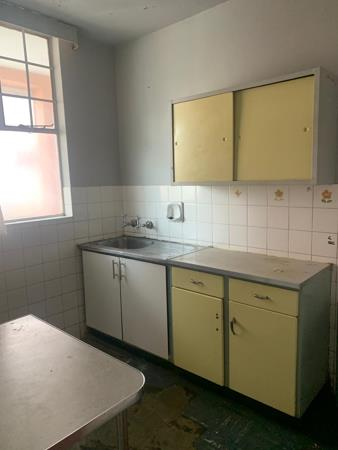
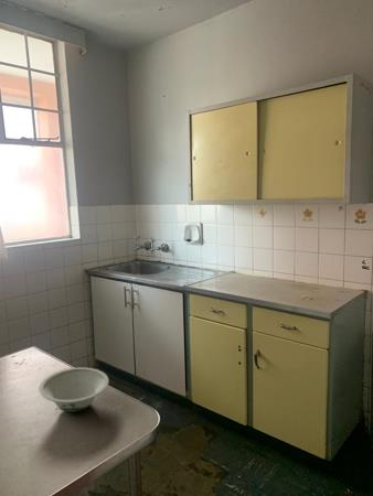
+ bowl [38,366,110,413]
